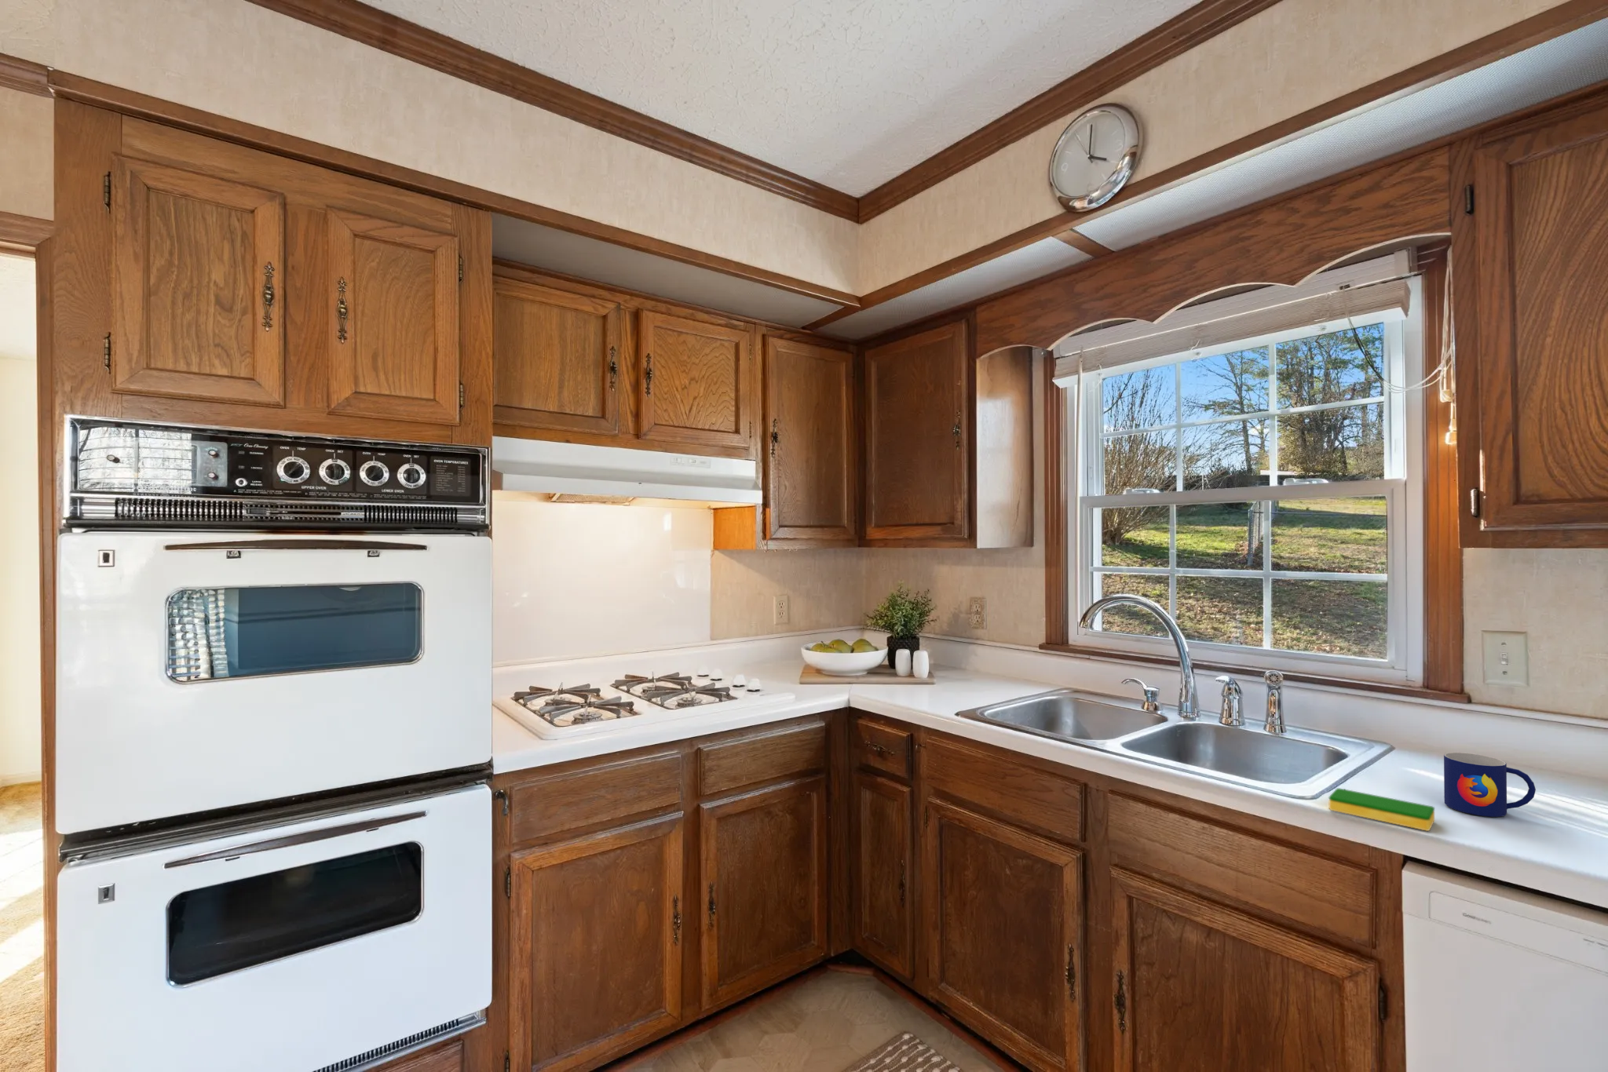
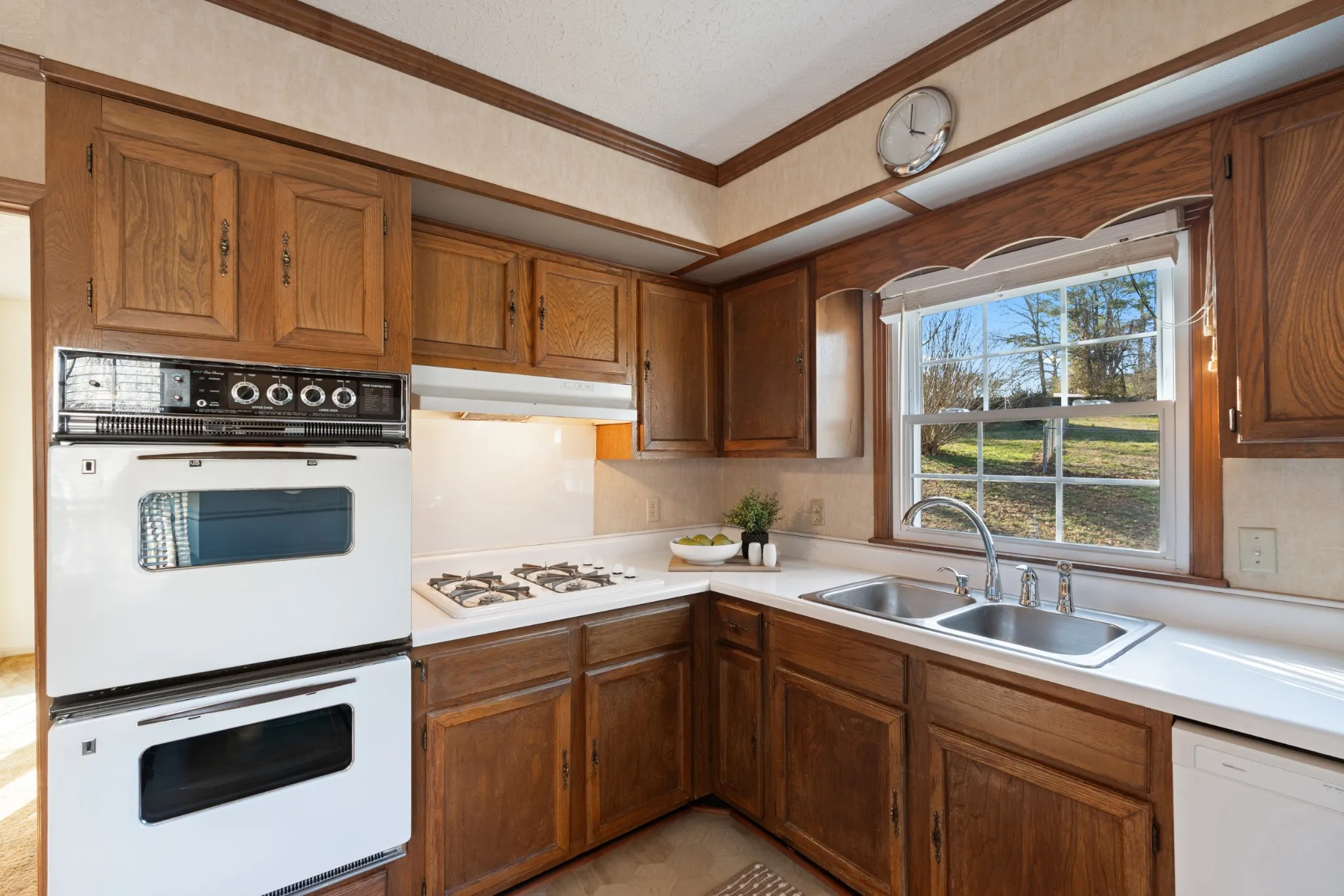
- mug [1443,751,1536,817]
- dish sponge [1328,787,1436,832]
